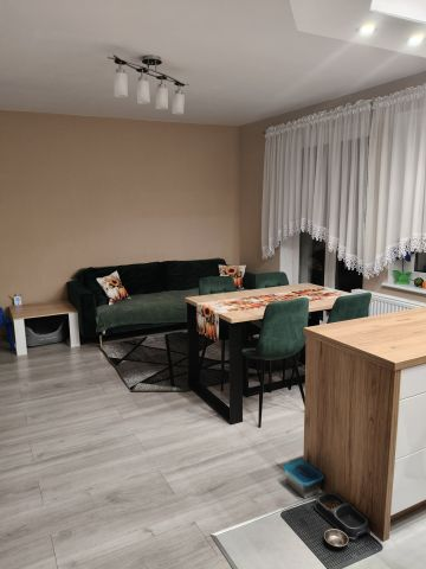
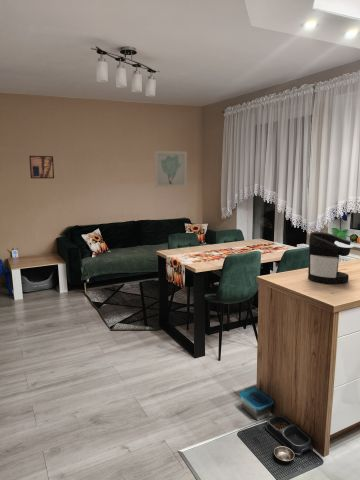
+ coffee maker [307,231,355,285]
+ wall art [154,150,188,188]
+ wall art [28,155,55,179]
